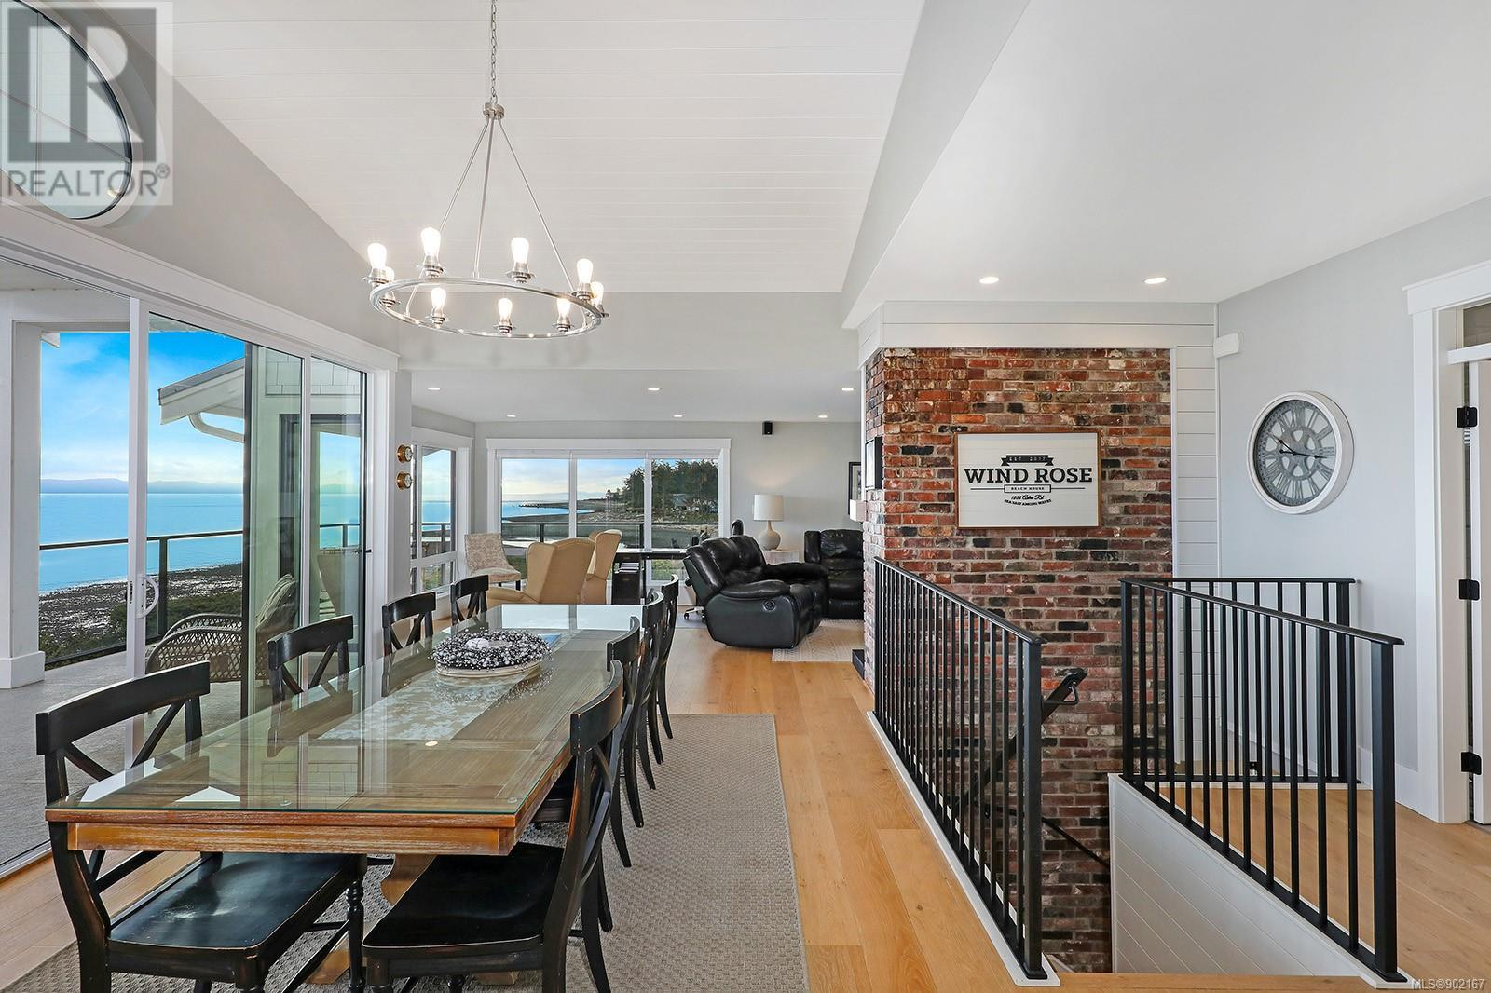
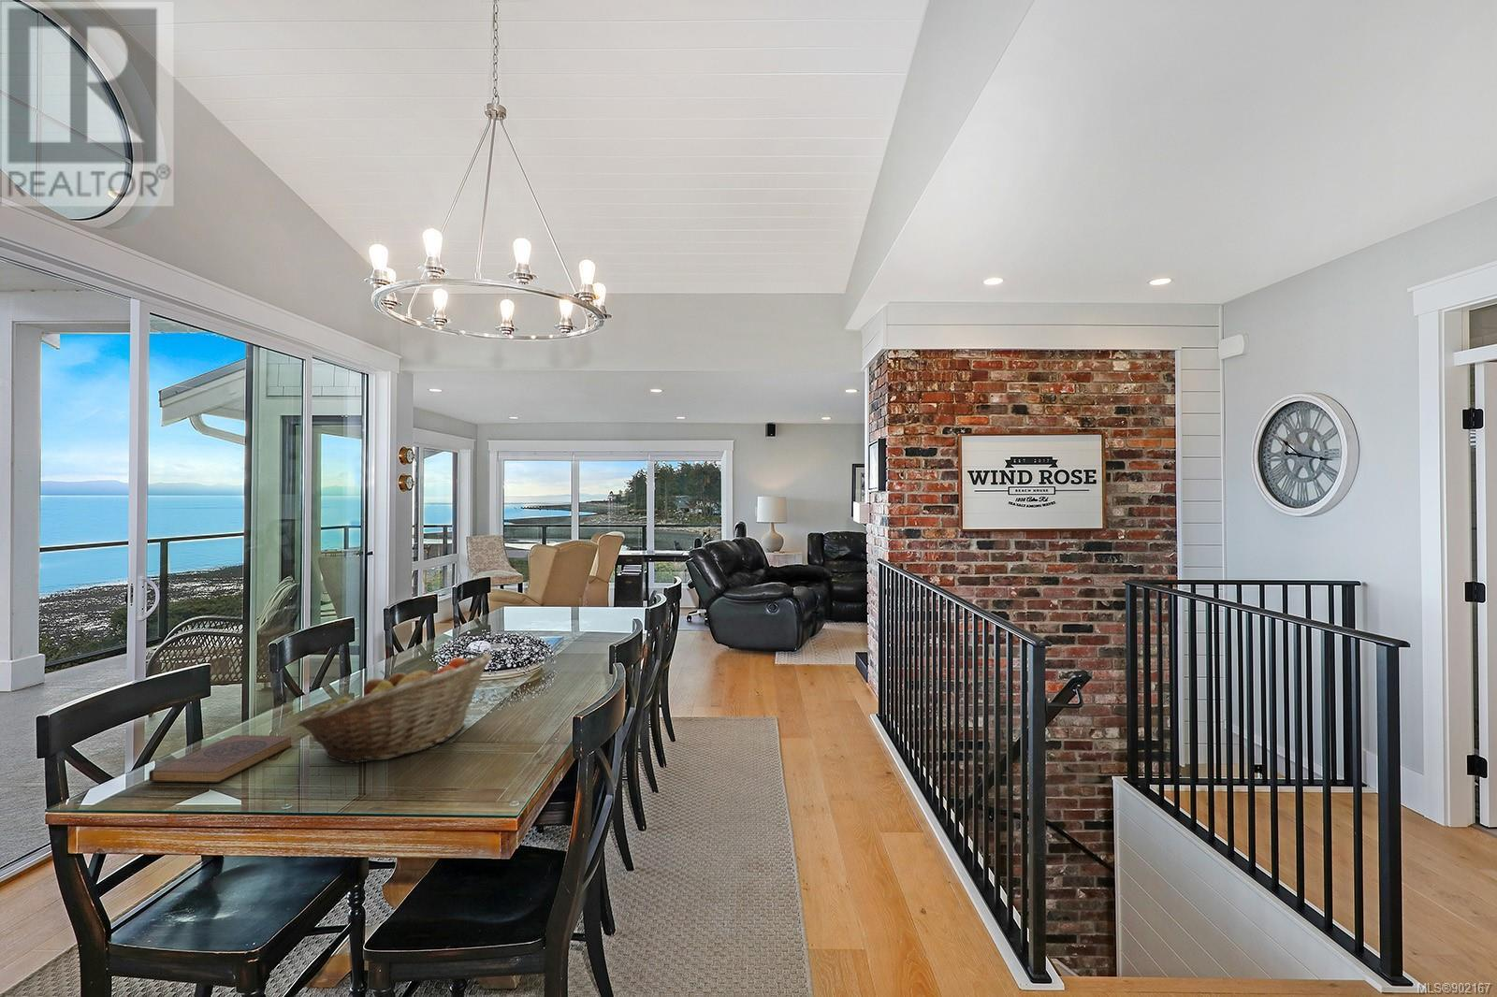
+ fruit basket [296,652,493,766]
+ book [148,734,293,783]
